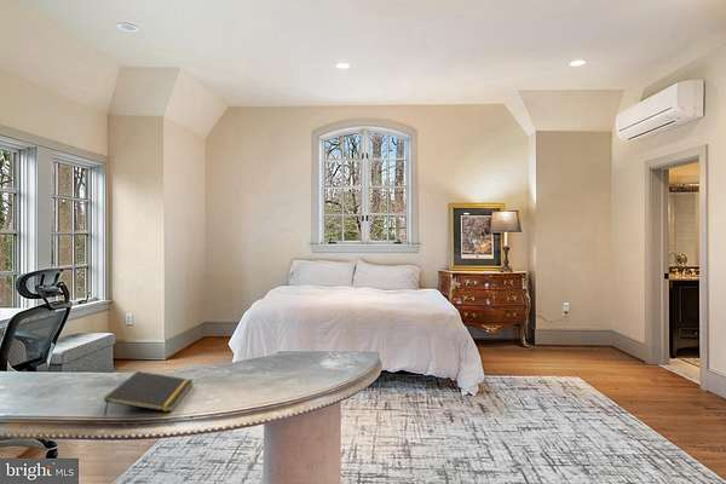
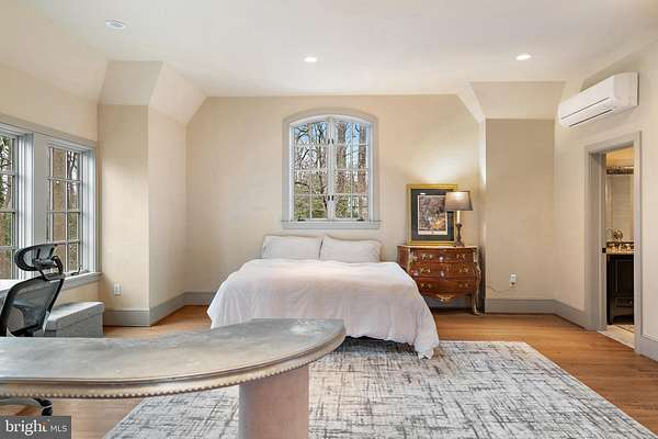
- notepad [103,370,195,417]
